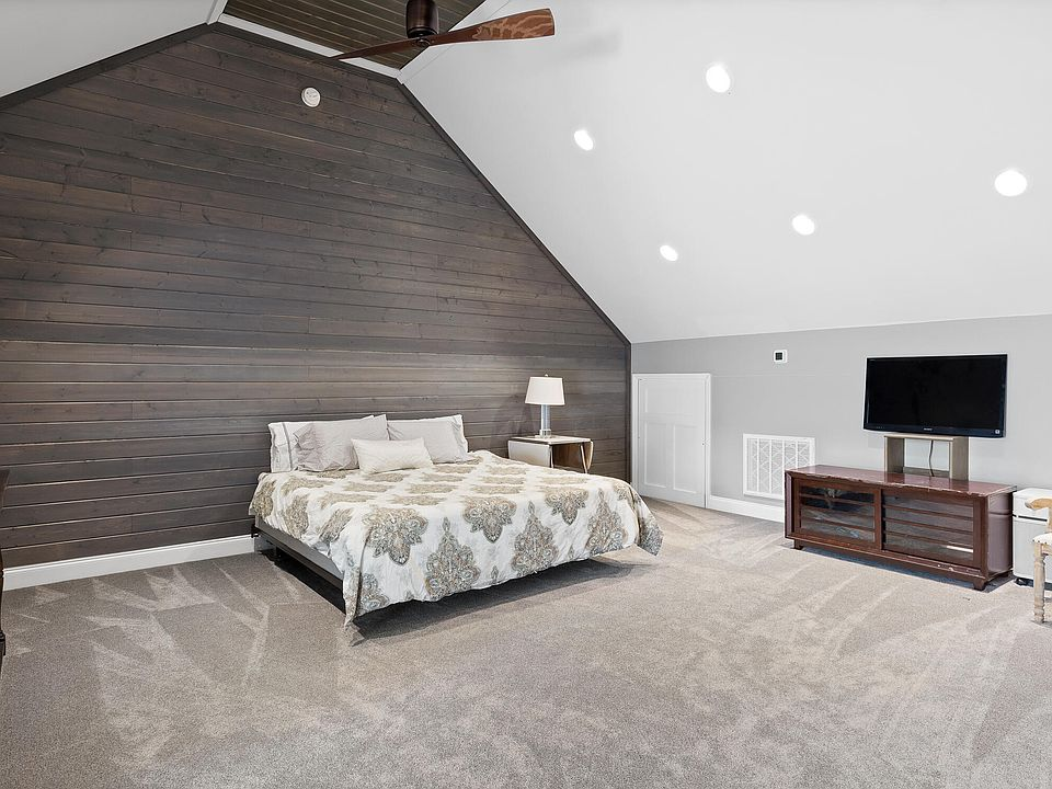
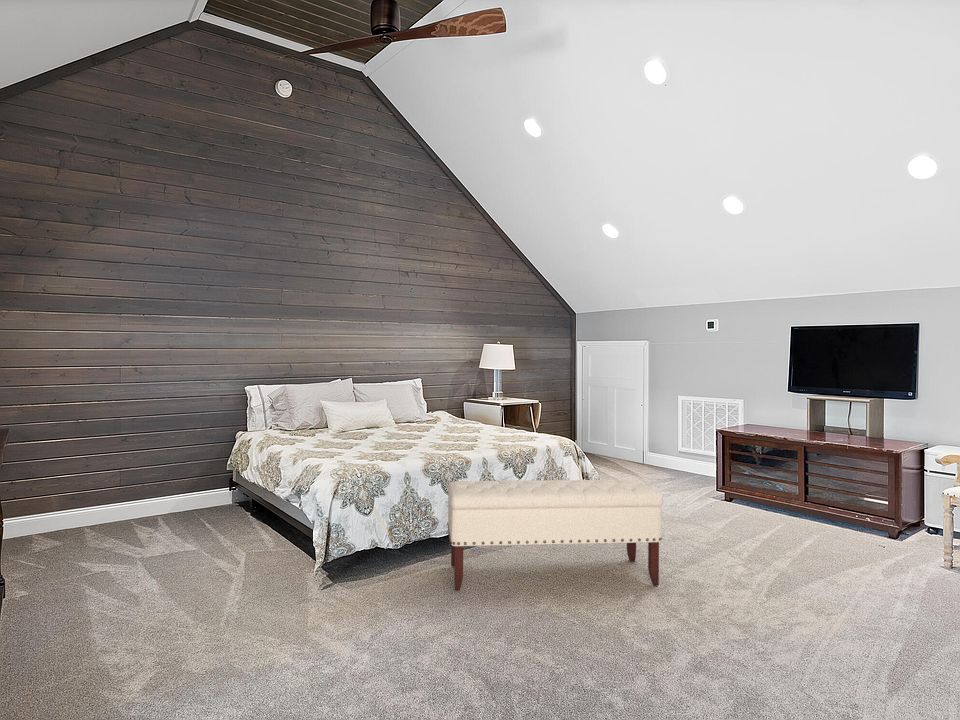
+ bench [446,478,664,592]
